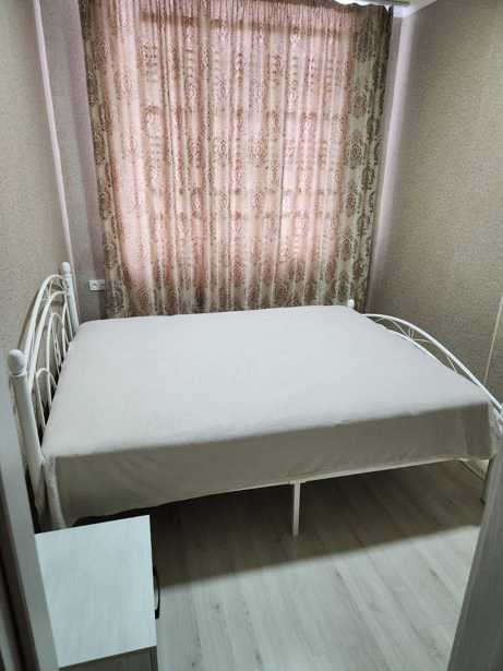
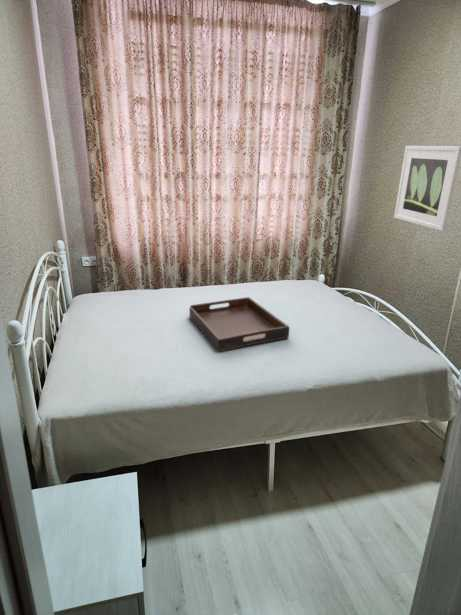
+ serving tray [188,296,290,353]
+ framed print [393,145,461,232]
